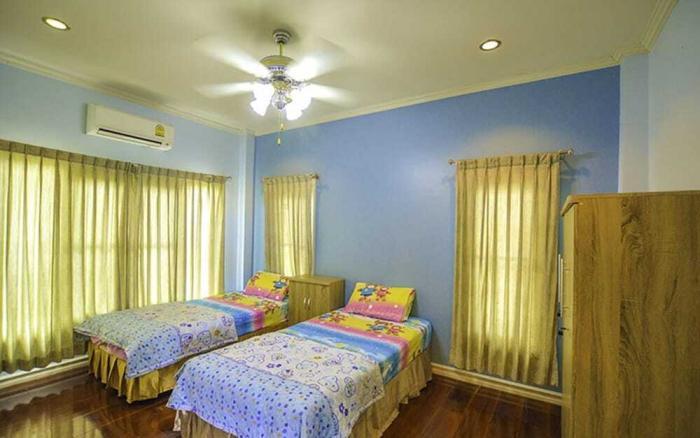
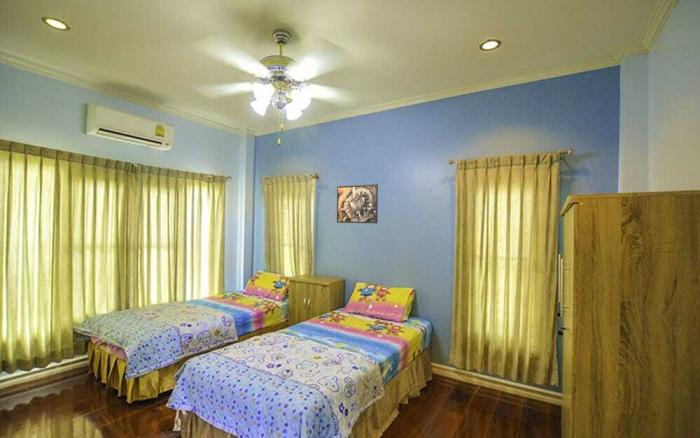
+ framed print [336,183,379,224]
